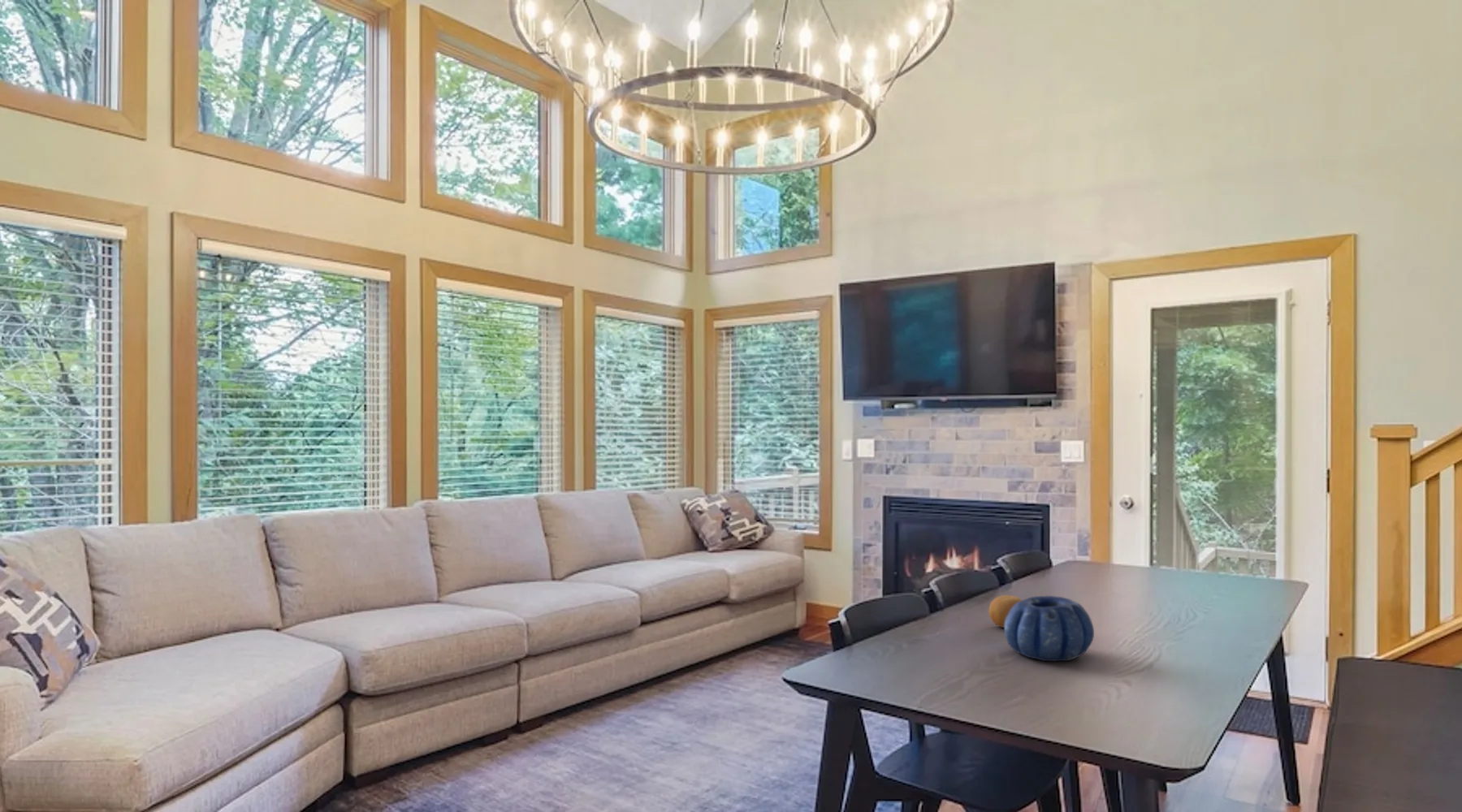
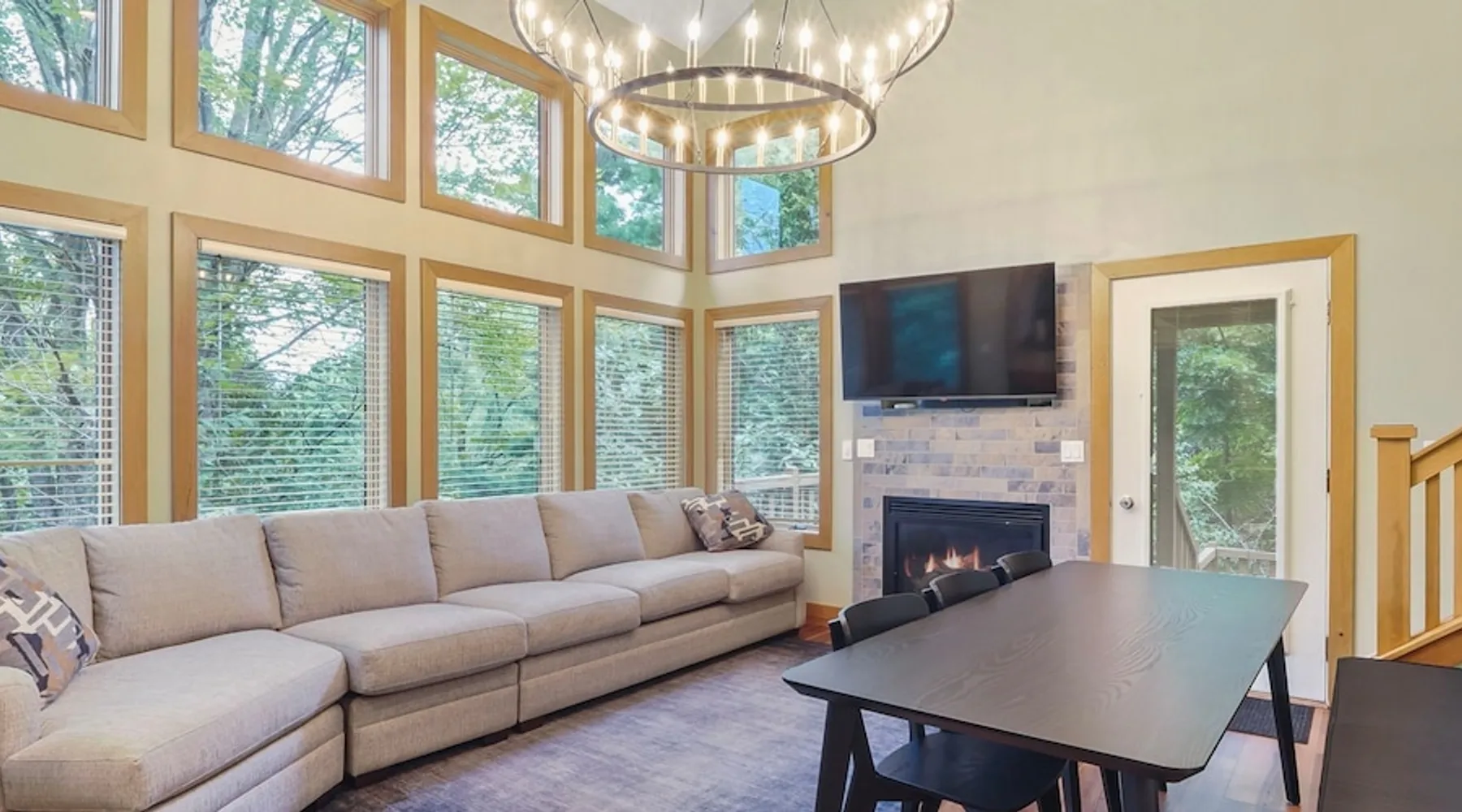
- decorative bowl [1004,595,1095,662]
- fruit [988,594,1023,628]
